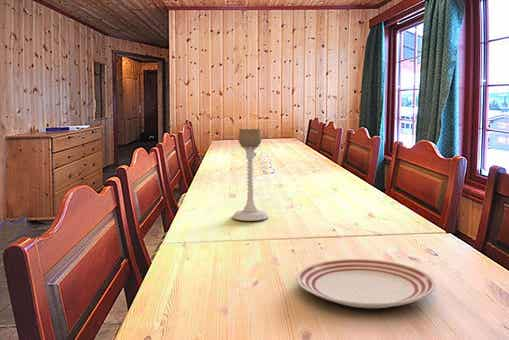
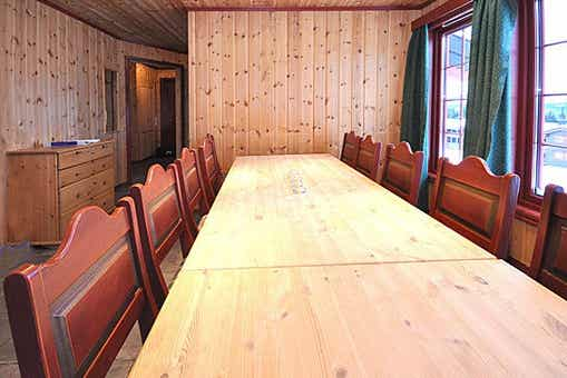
- dinner plate [296,258,437,309]
- candle holder [231,128,269,222]
